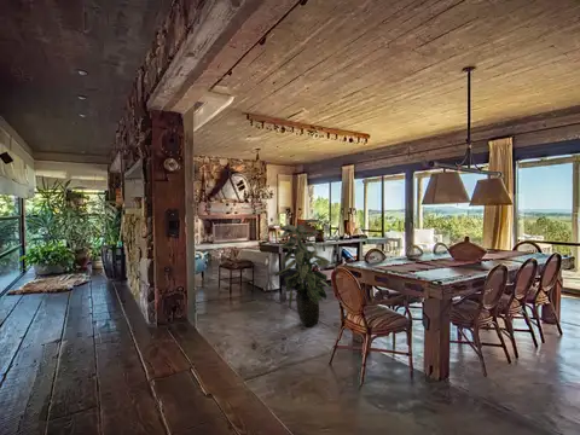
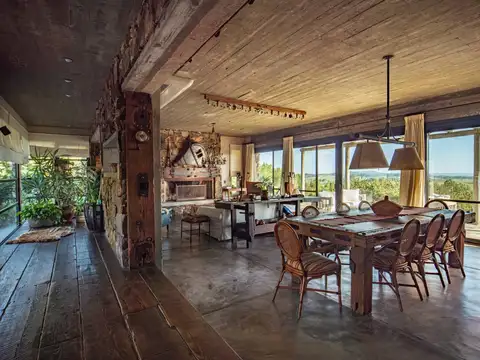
- indoor plant [273,218,332,329]
